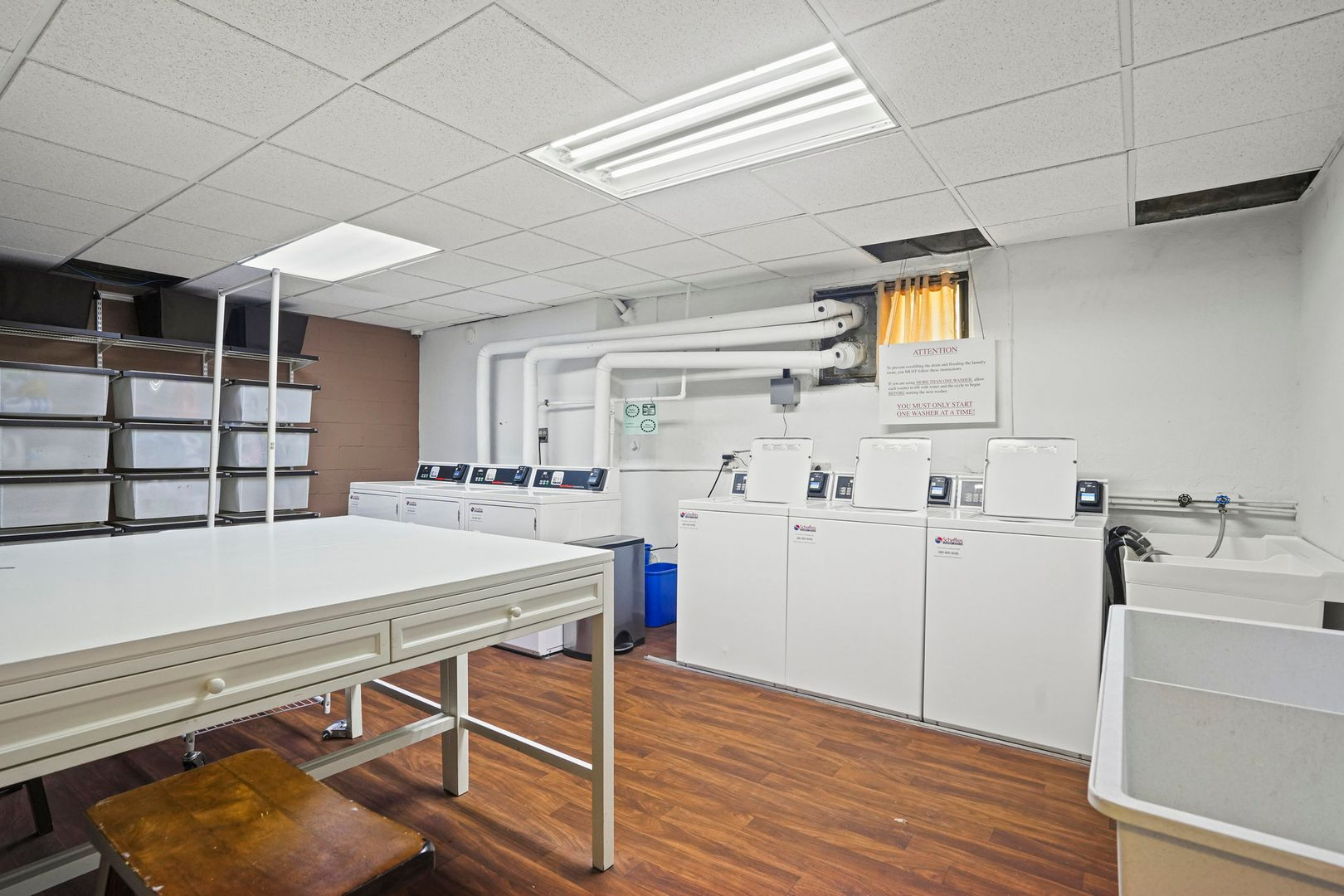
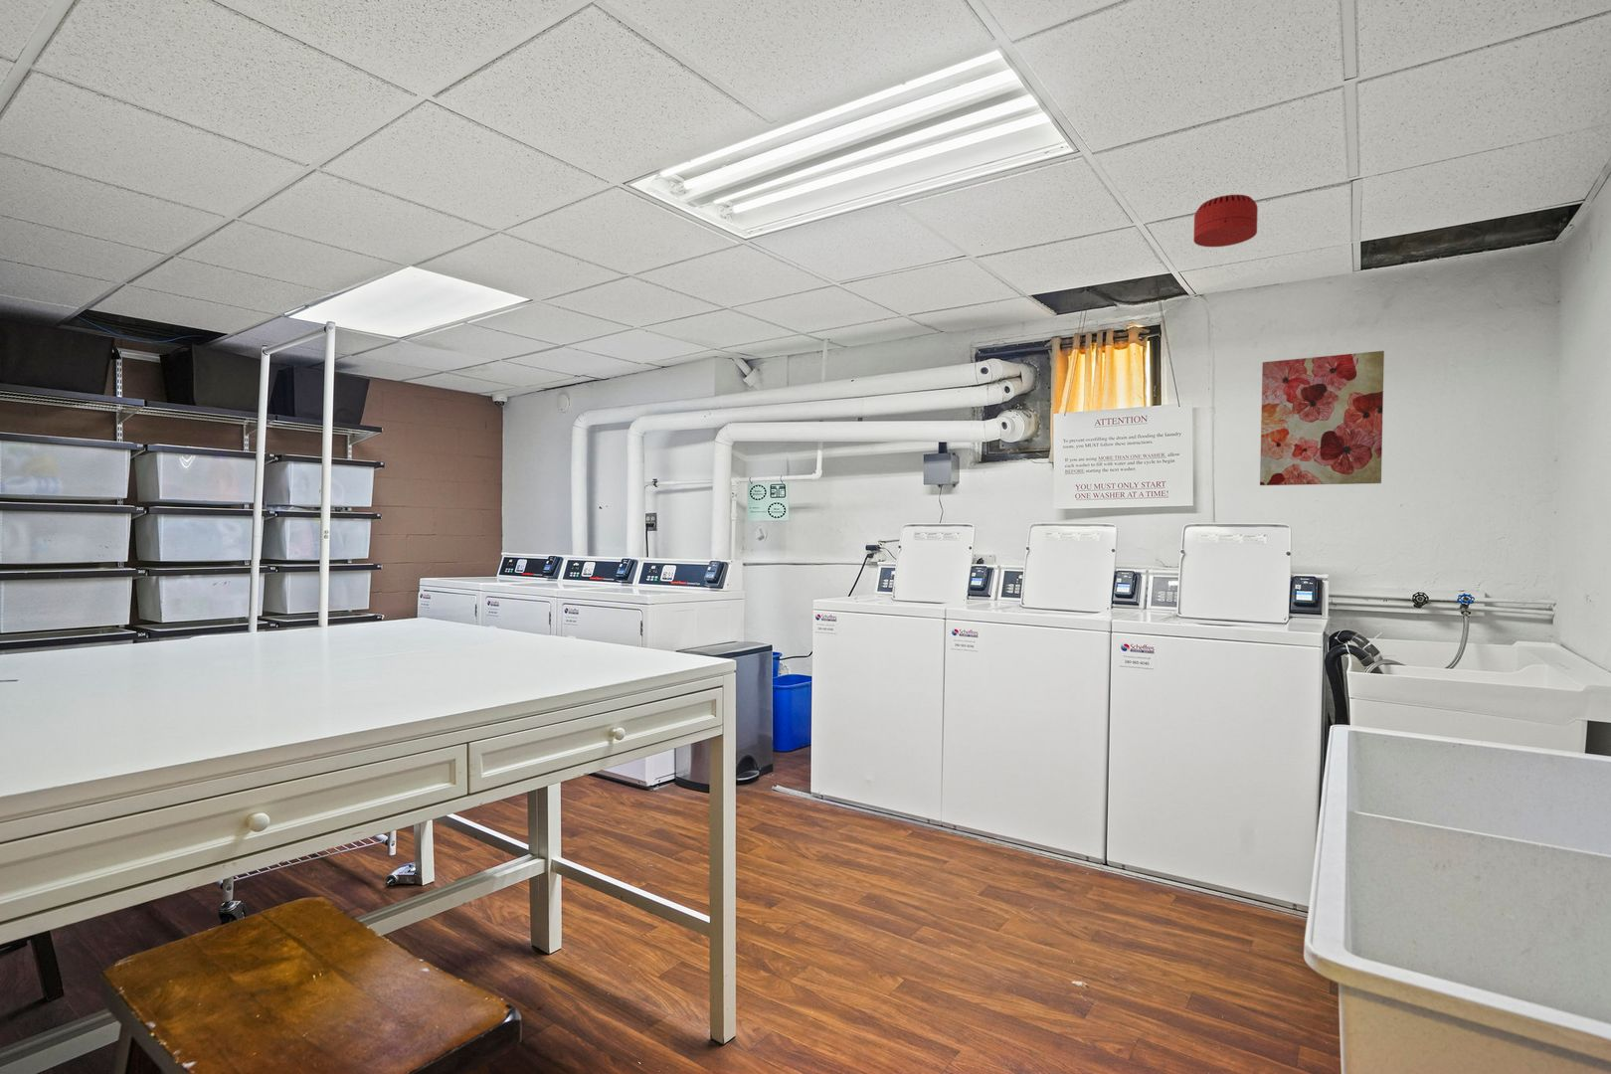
+ wall art [1259,350,1386,487]
+ smoke detector [1193,194,1259,248]
